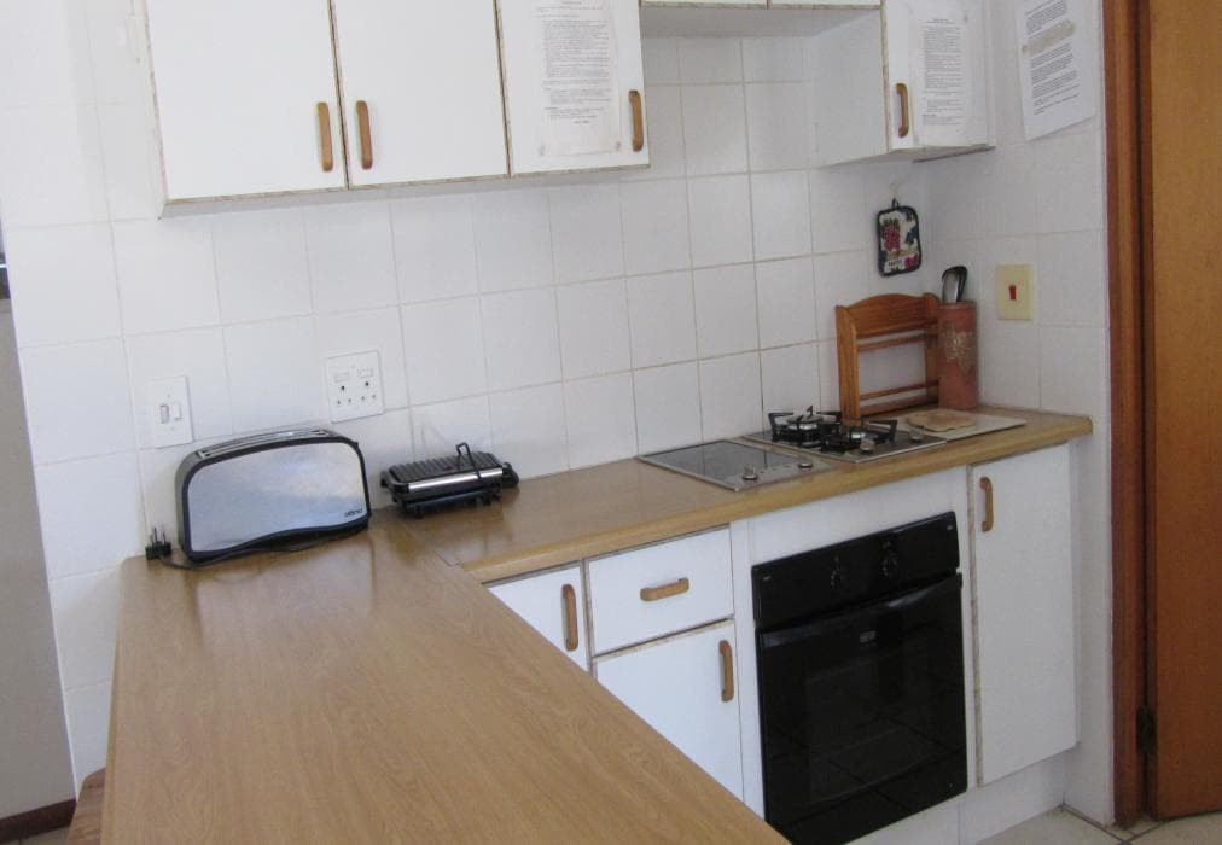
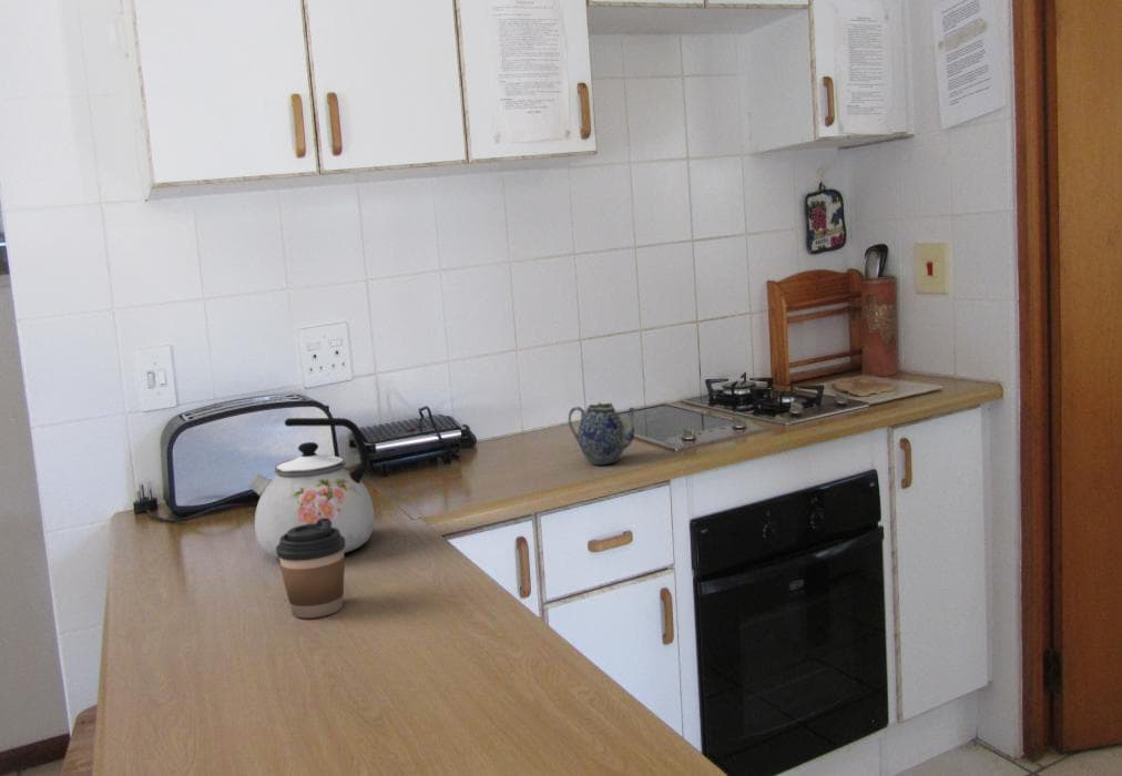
+ coffee cup [276,518,346,619]
+ kettle [247,417,376,560]
+ teapot [568,401,639,466]
